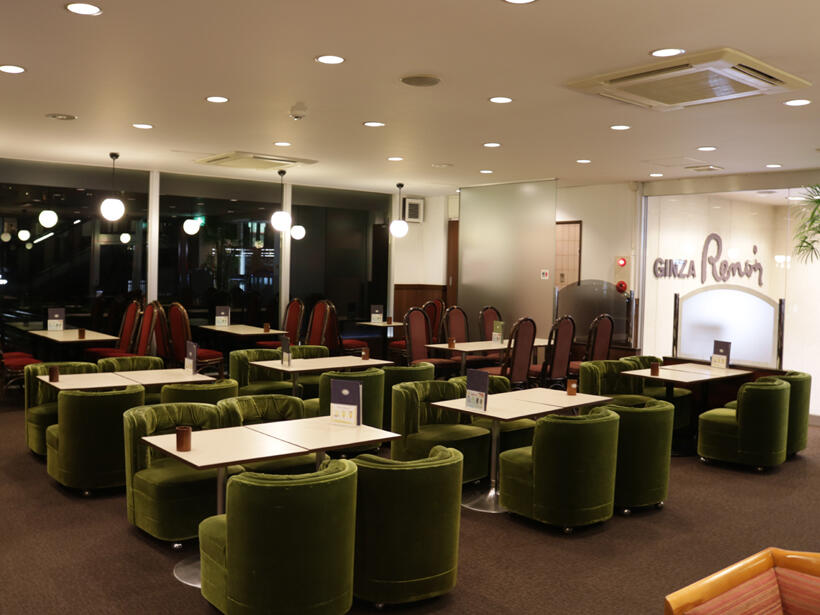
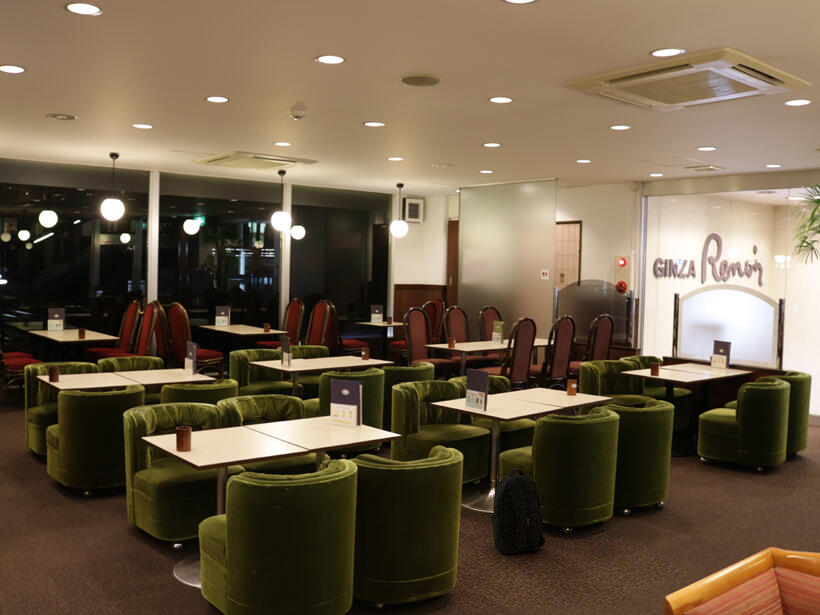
+ backpack [490,467,546,555]
